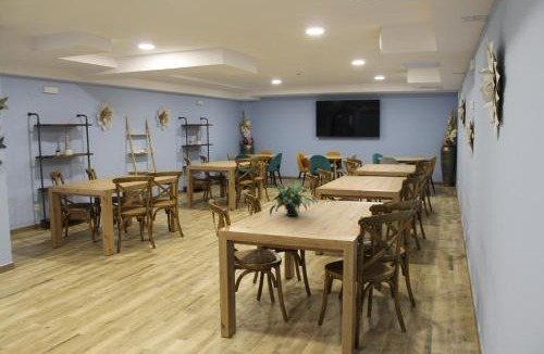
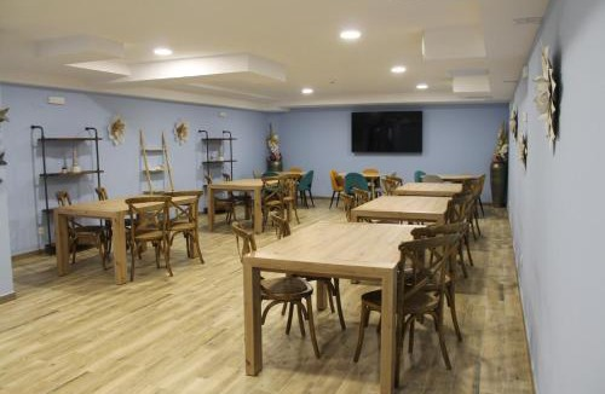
- potted plant [269,178,319,217]
